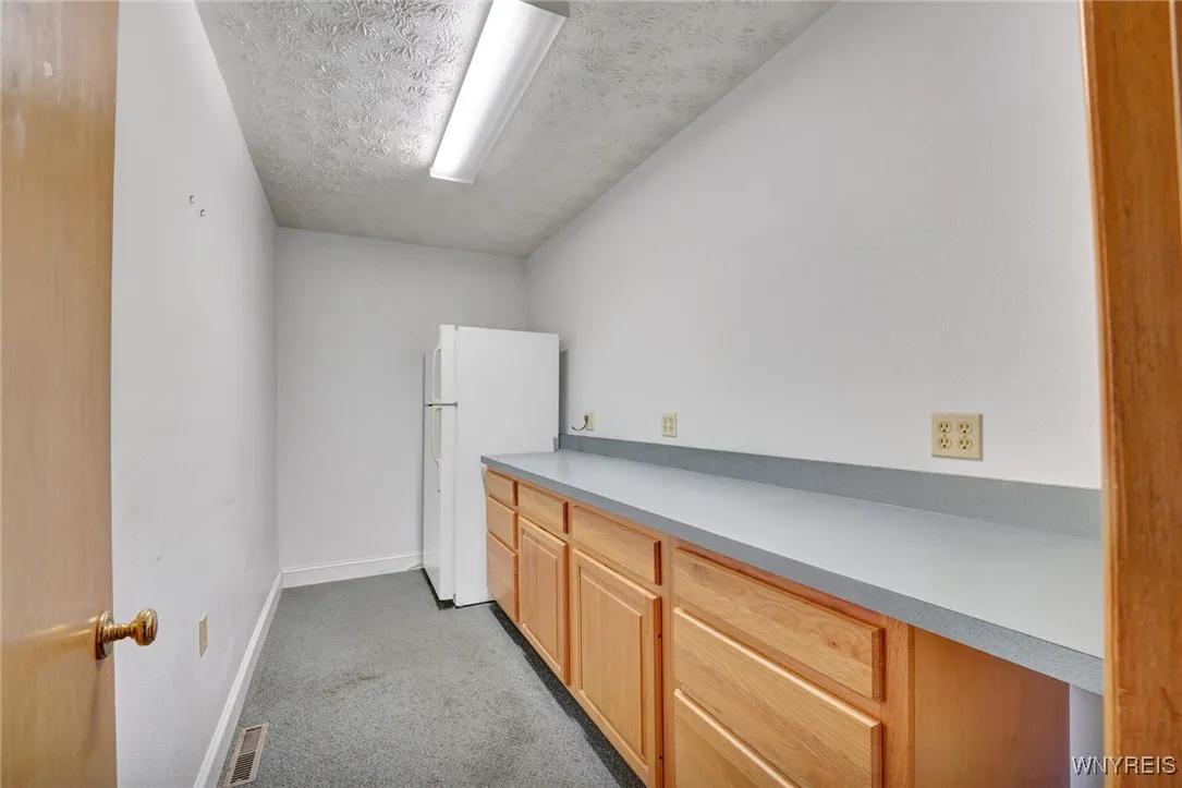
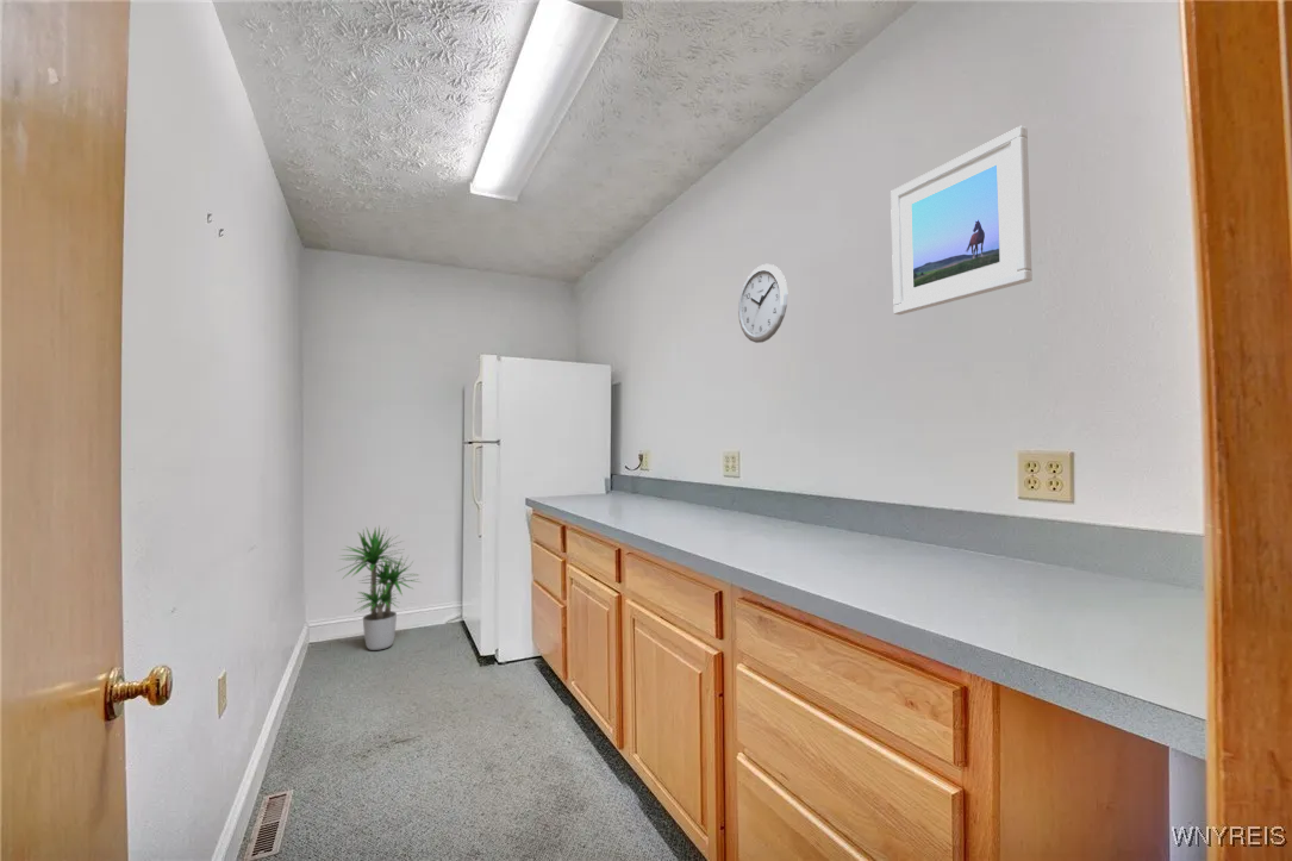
+ potted plant [336,525,422,651]
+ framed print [890,125,1034,316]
+ wall clock [737,263,789,344]
